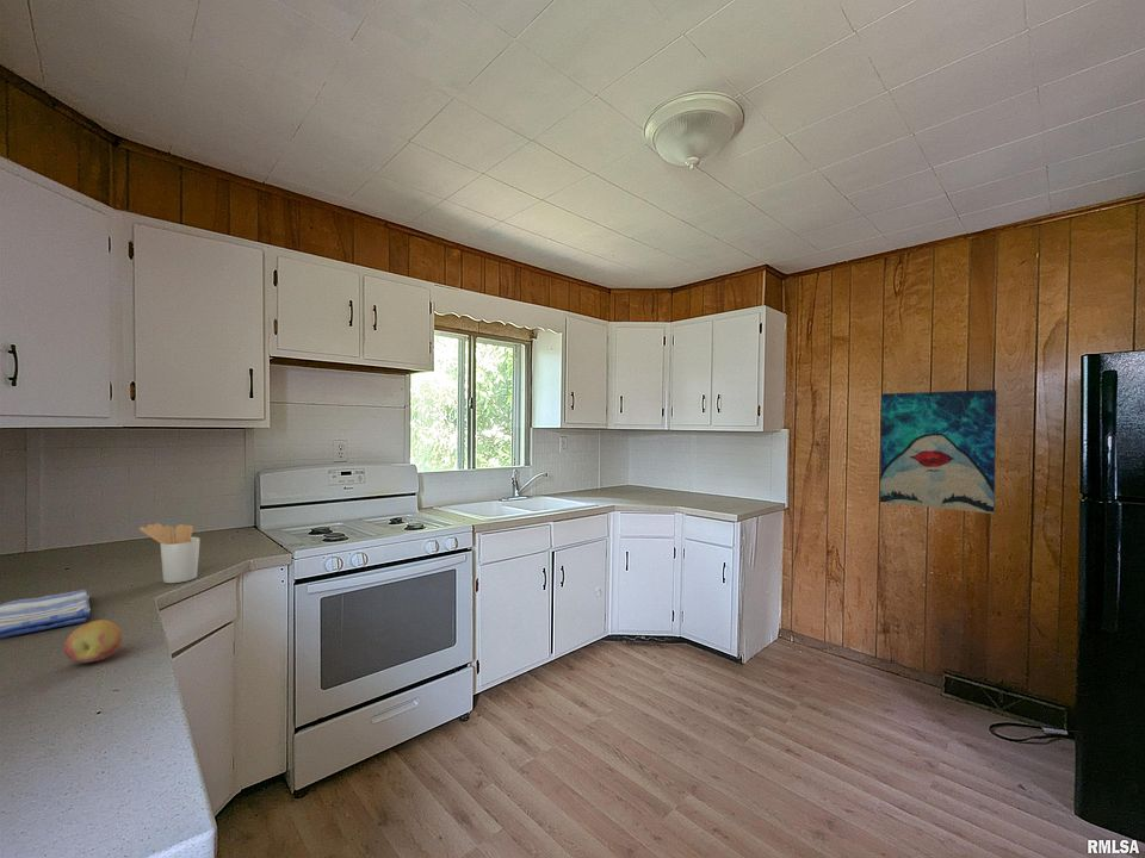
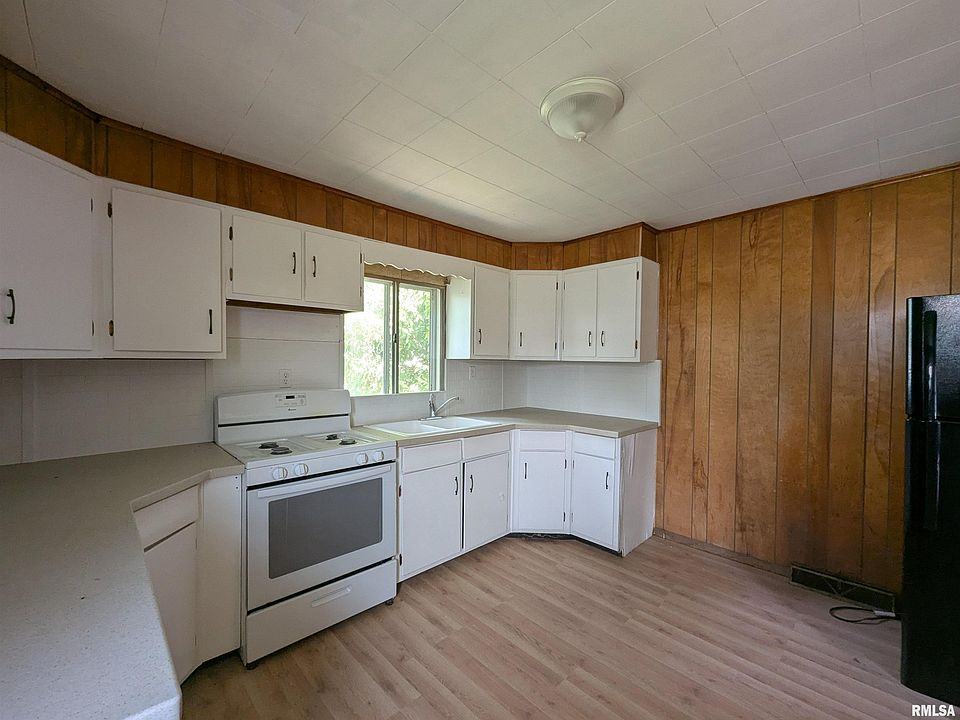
- dish towel [0,589,92,639]
- wall art [879,388,997,515]
- utensil holder [138,522,202,584]
- fruit [63,618,124,664]
